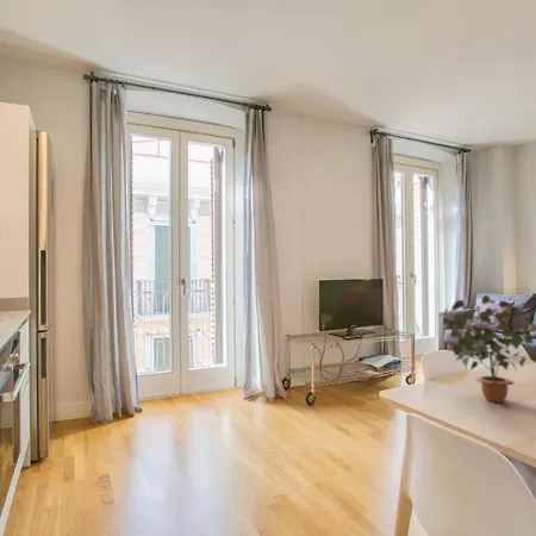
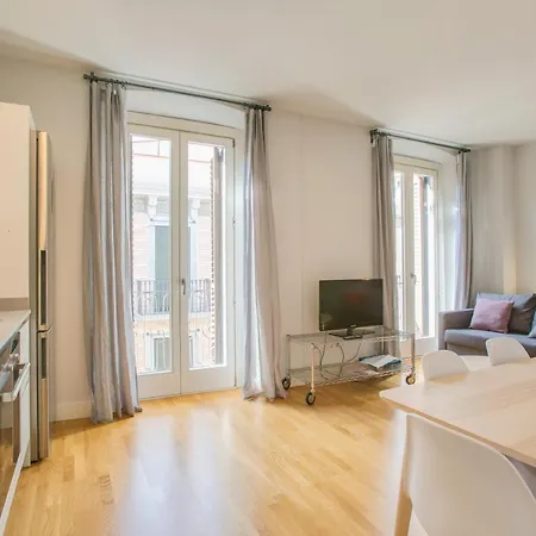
- potted plant [437,294,536,404]
